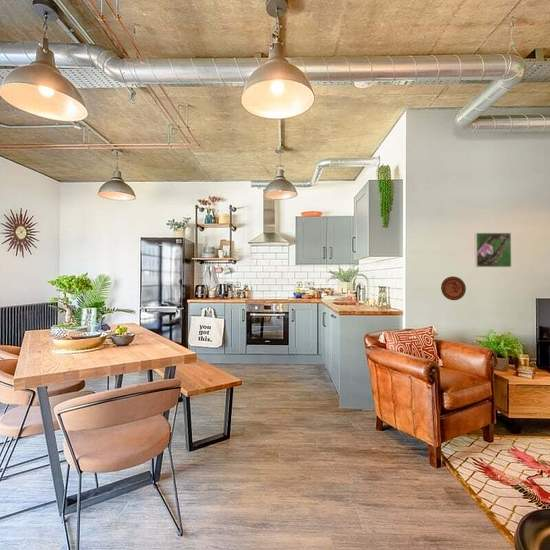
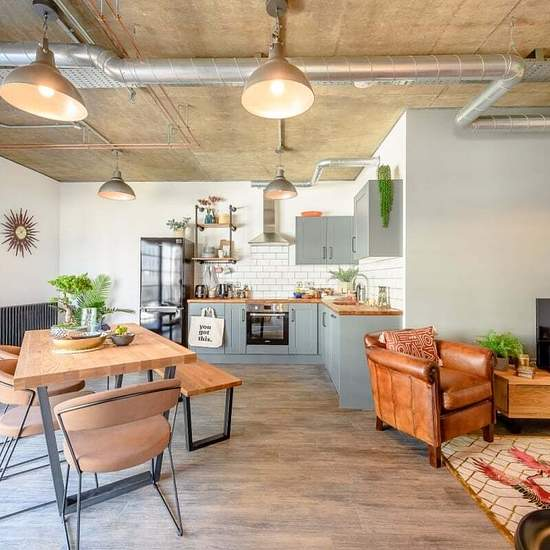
- decorative plate [440,275,467,301]
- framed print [474,232,512,268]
